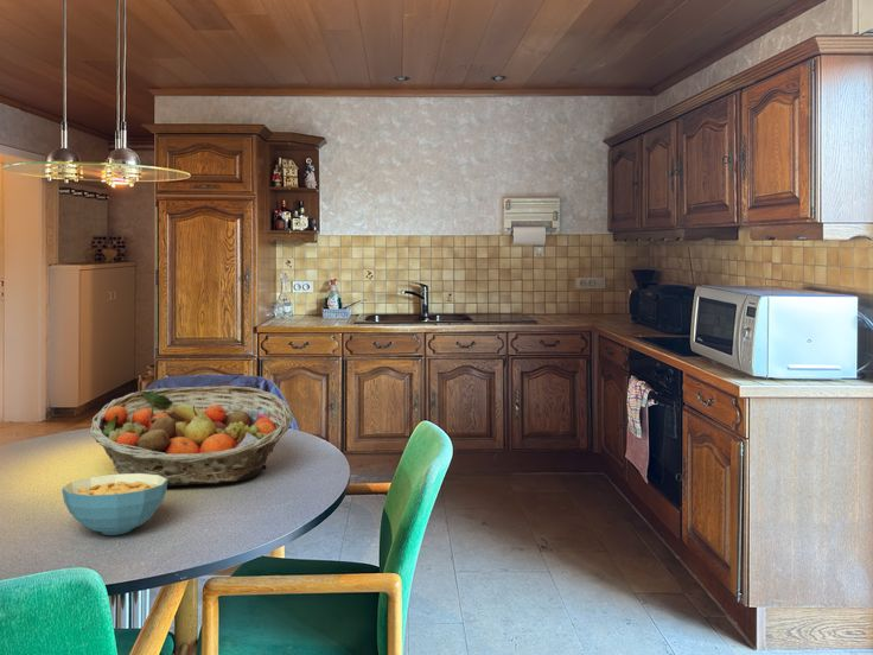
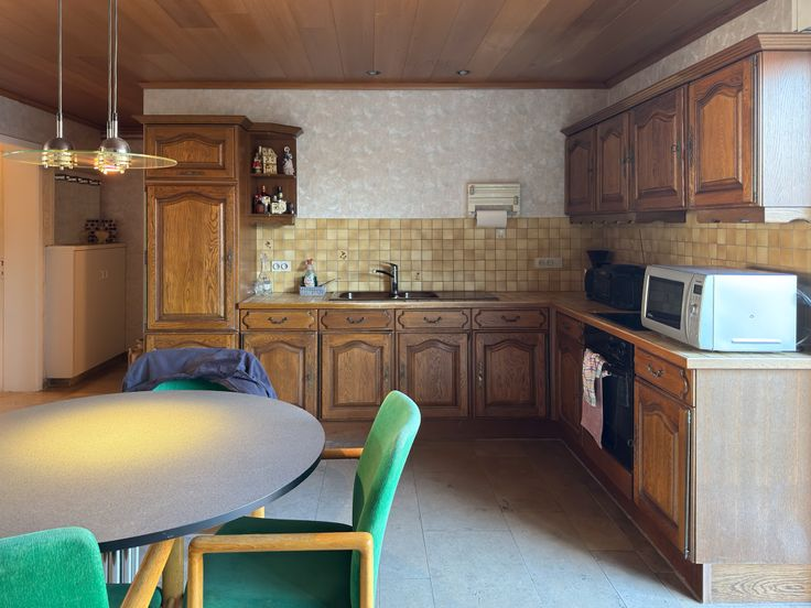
- cereal bowl [60,473,168,536]
- fruit basket [88,384,293,487]
